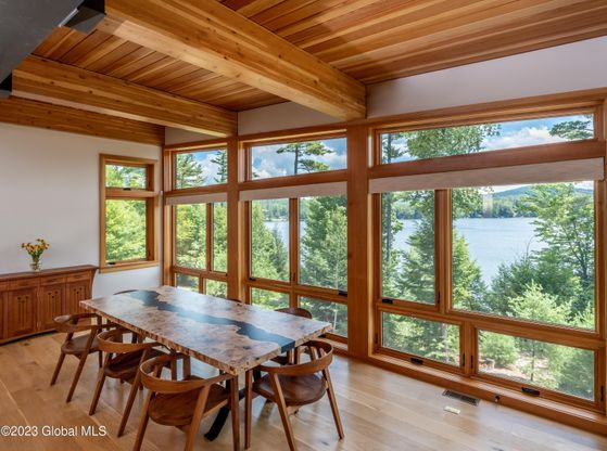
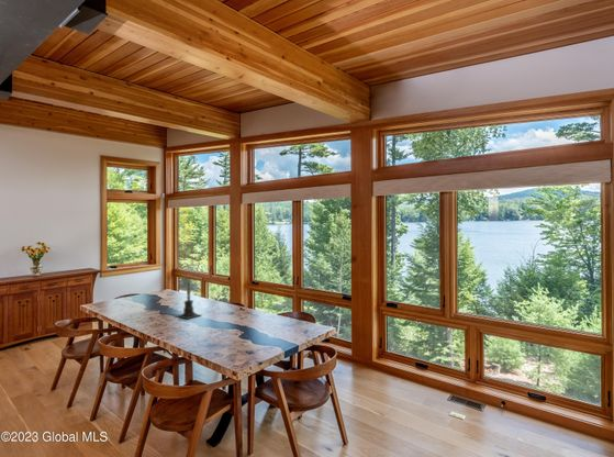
+ candle holder [175,280,202,320]
